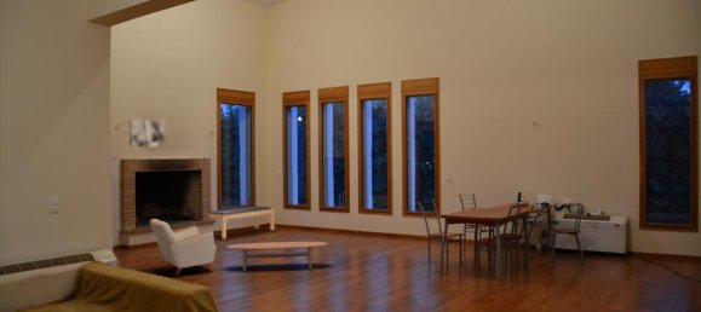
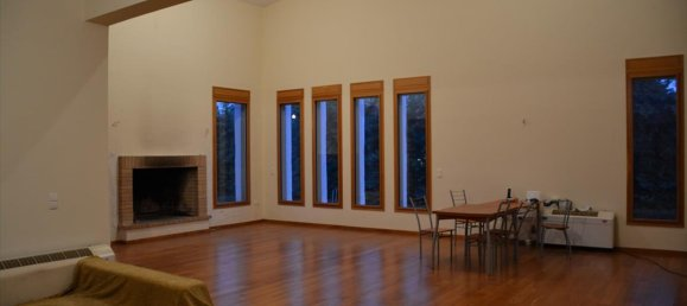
- armchair [149,218,217,277]
- bench [207,206,276,239]
- wall art [128,119,167,148]
- coffee table [225,241,329,272]
